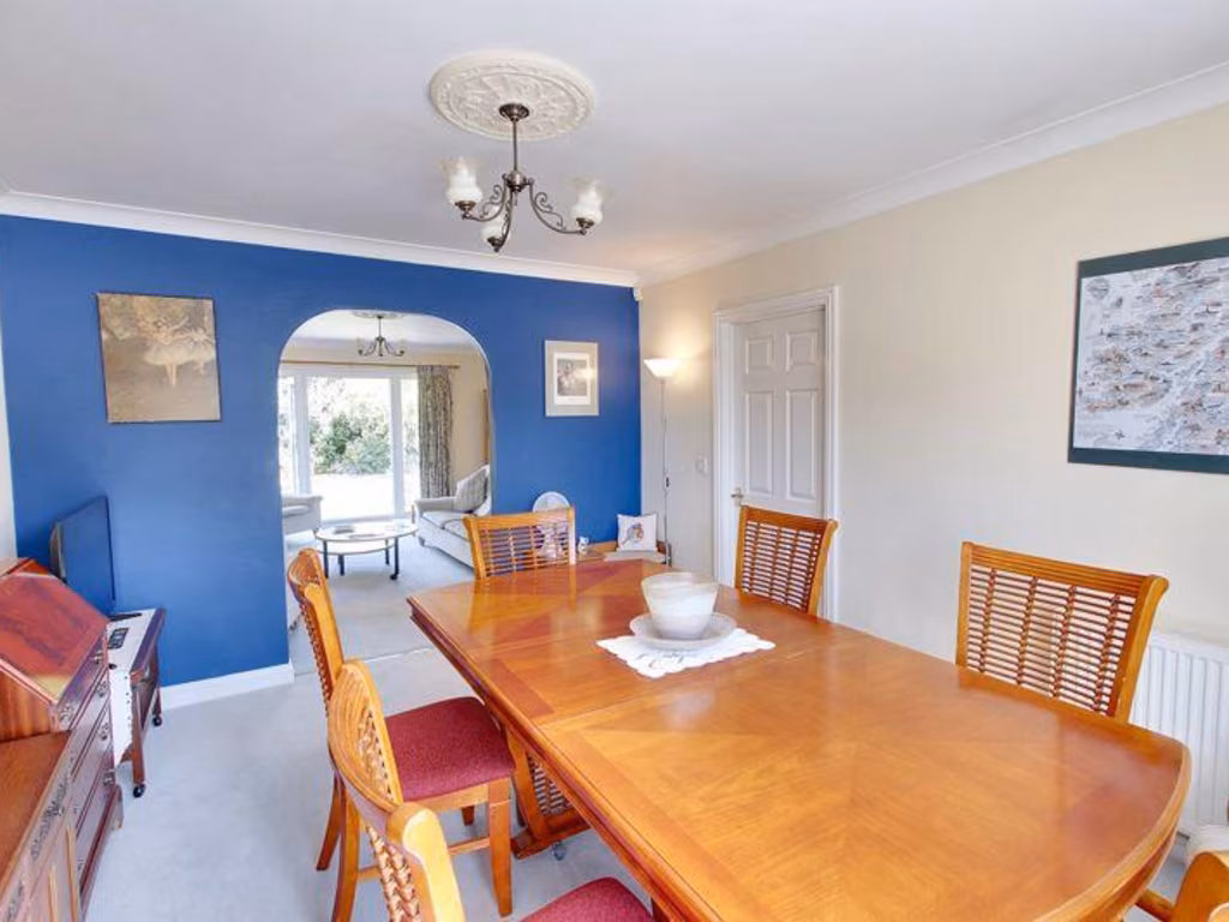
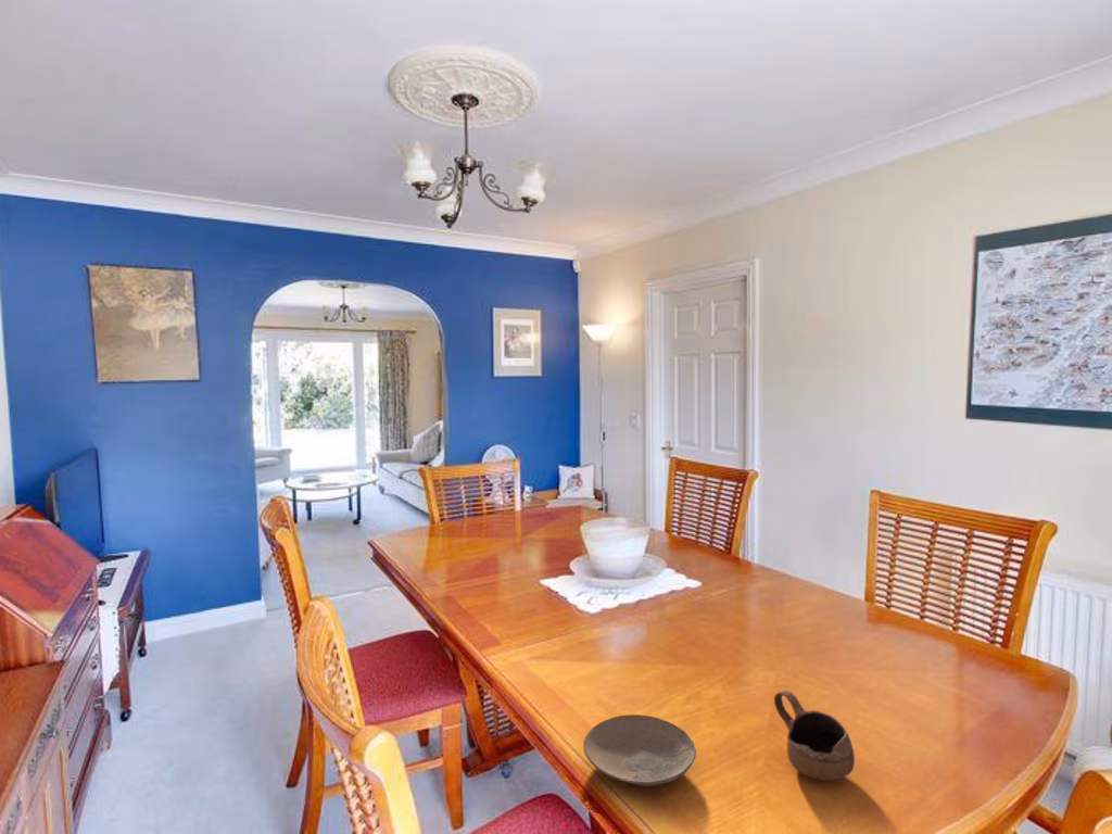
+ cup [773,688,856,782]
+ plate [582,713,697,787]
